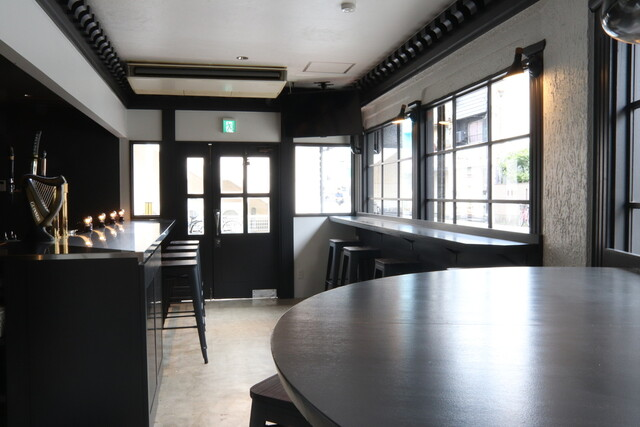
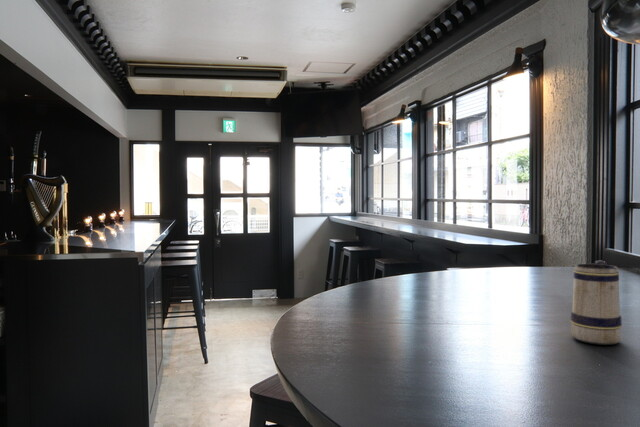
+ beer mug [570,259,623,346]
